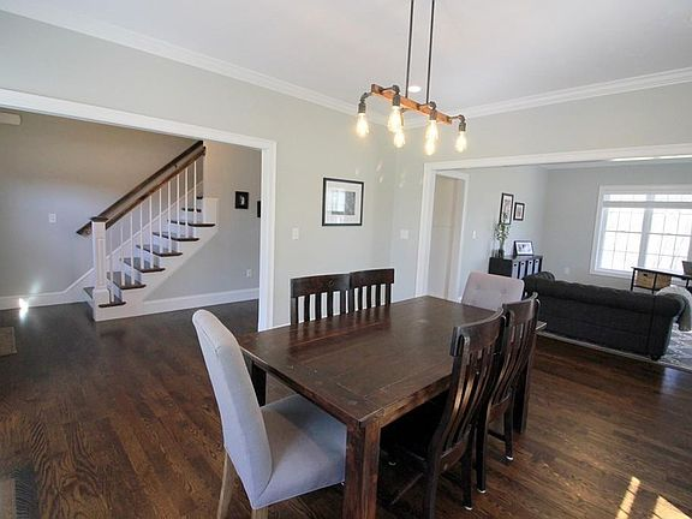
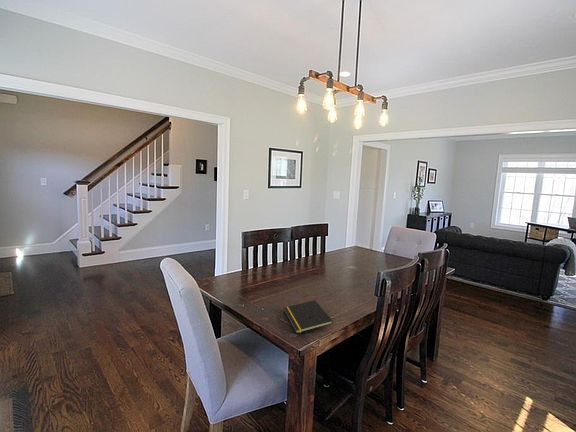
+ notepad [283,299,334,334]
